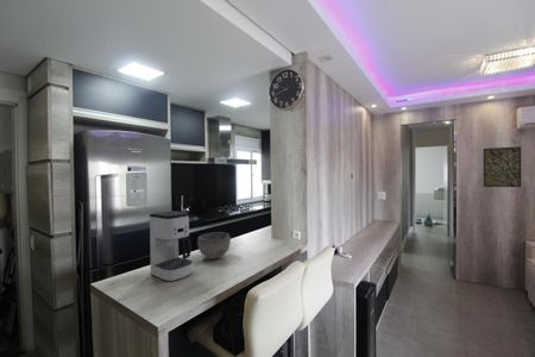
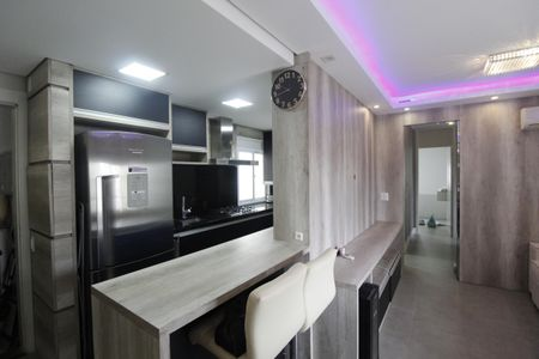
- bowl [196,231,232,261]
- coffee maker [149,209,194,283]
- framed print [483,145,522,188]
